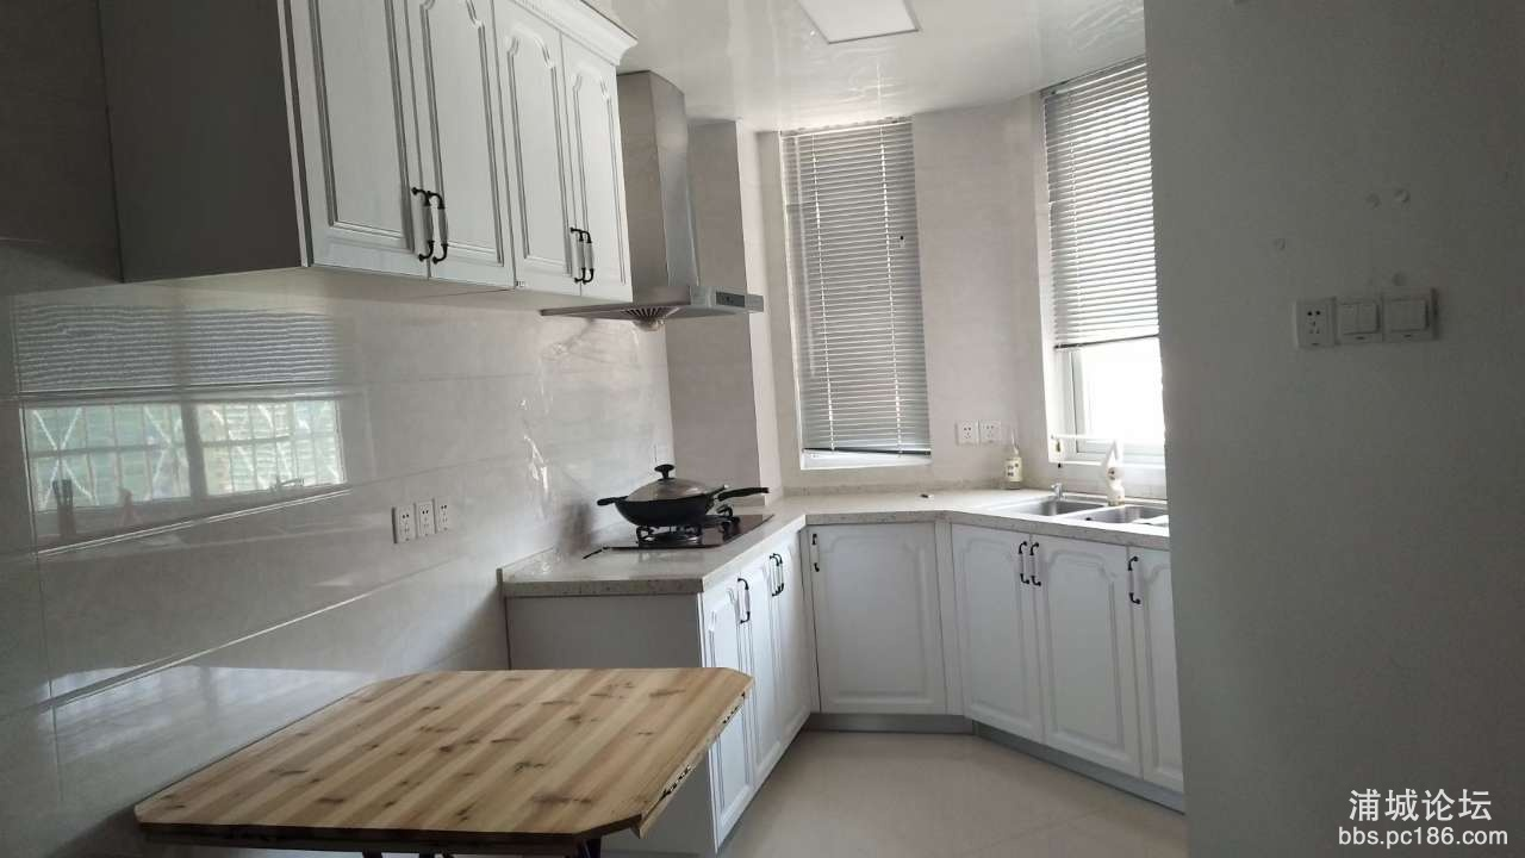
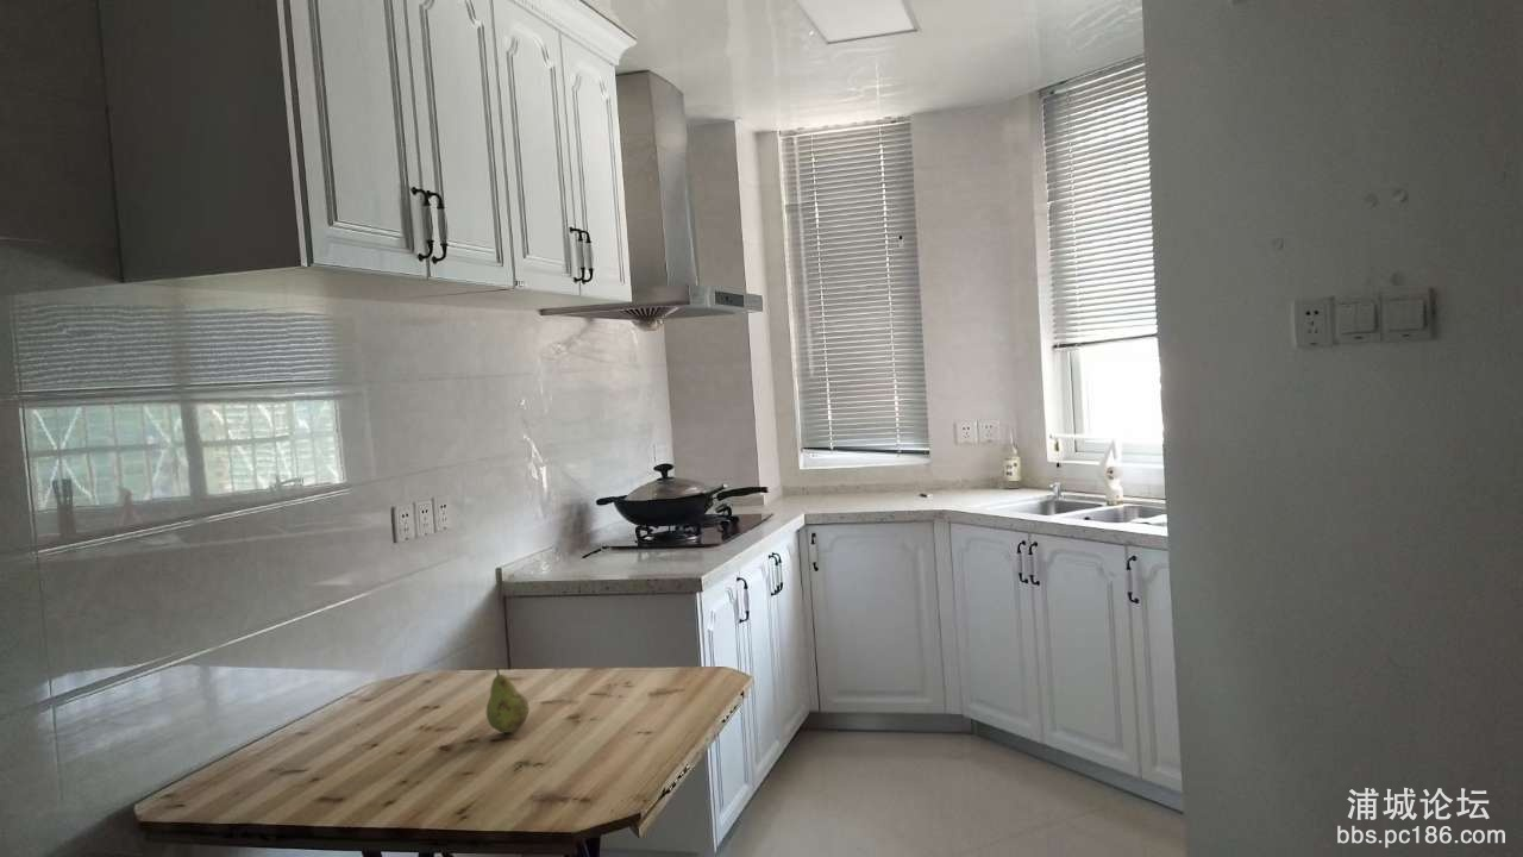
+ fruit [485,667,531,734]
